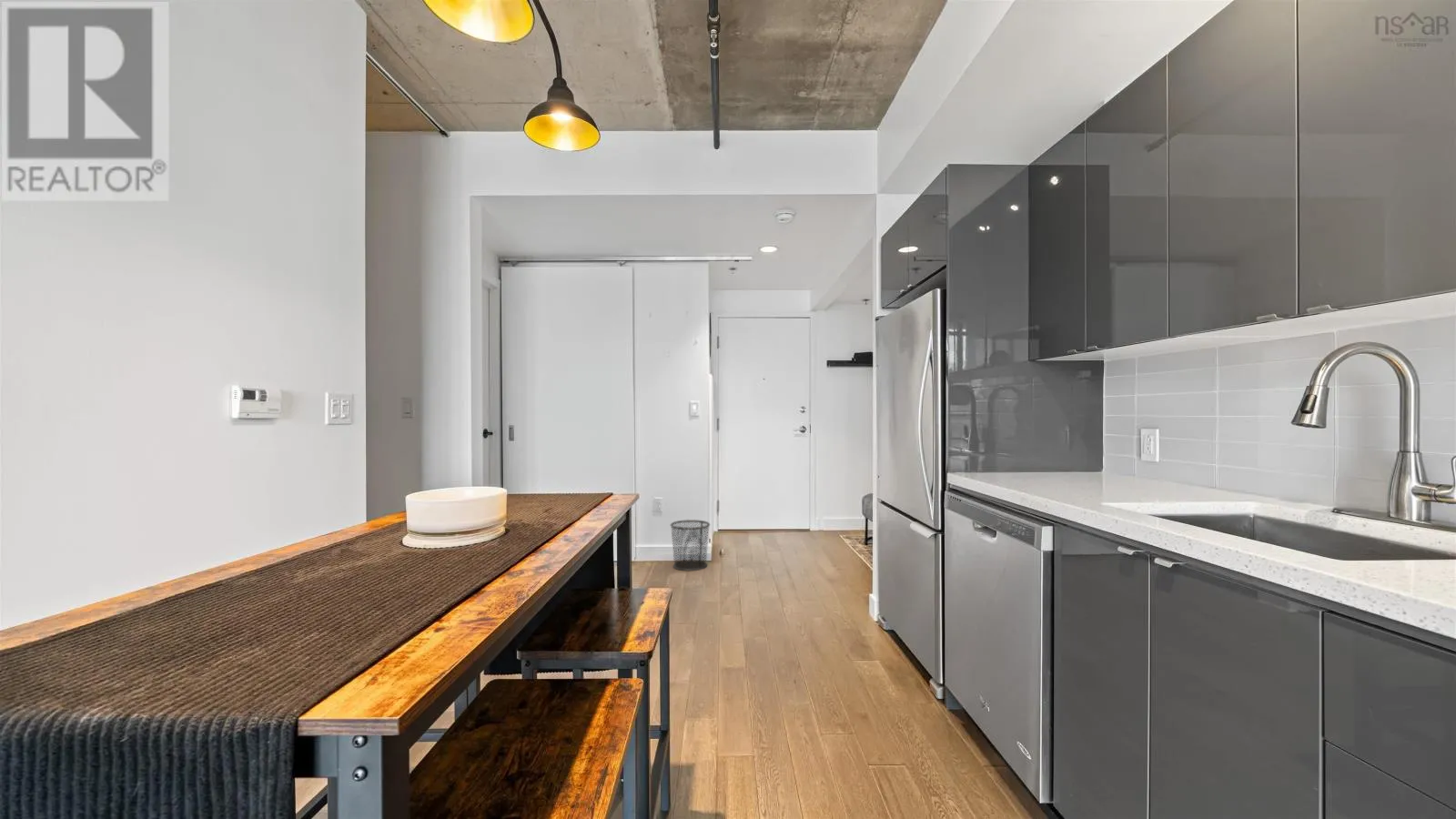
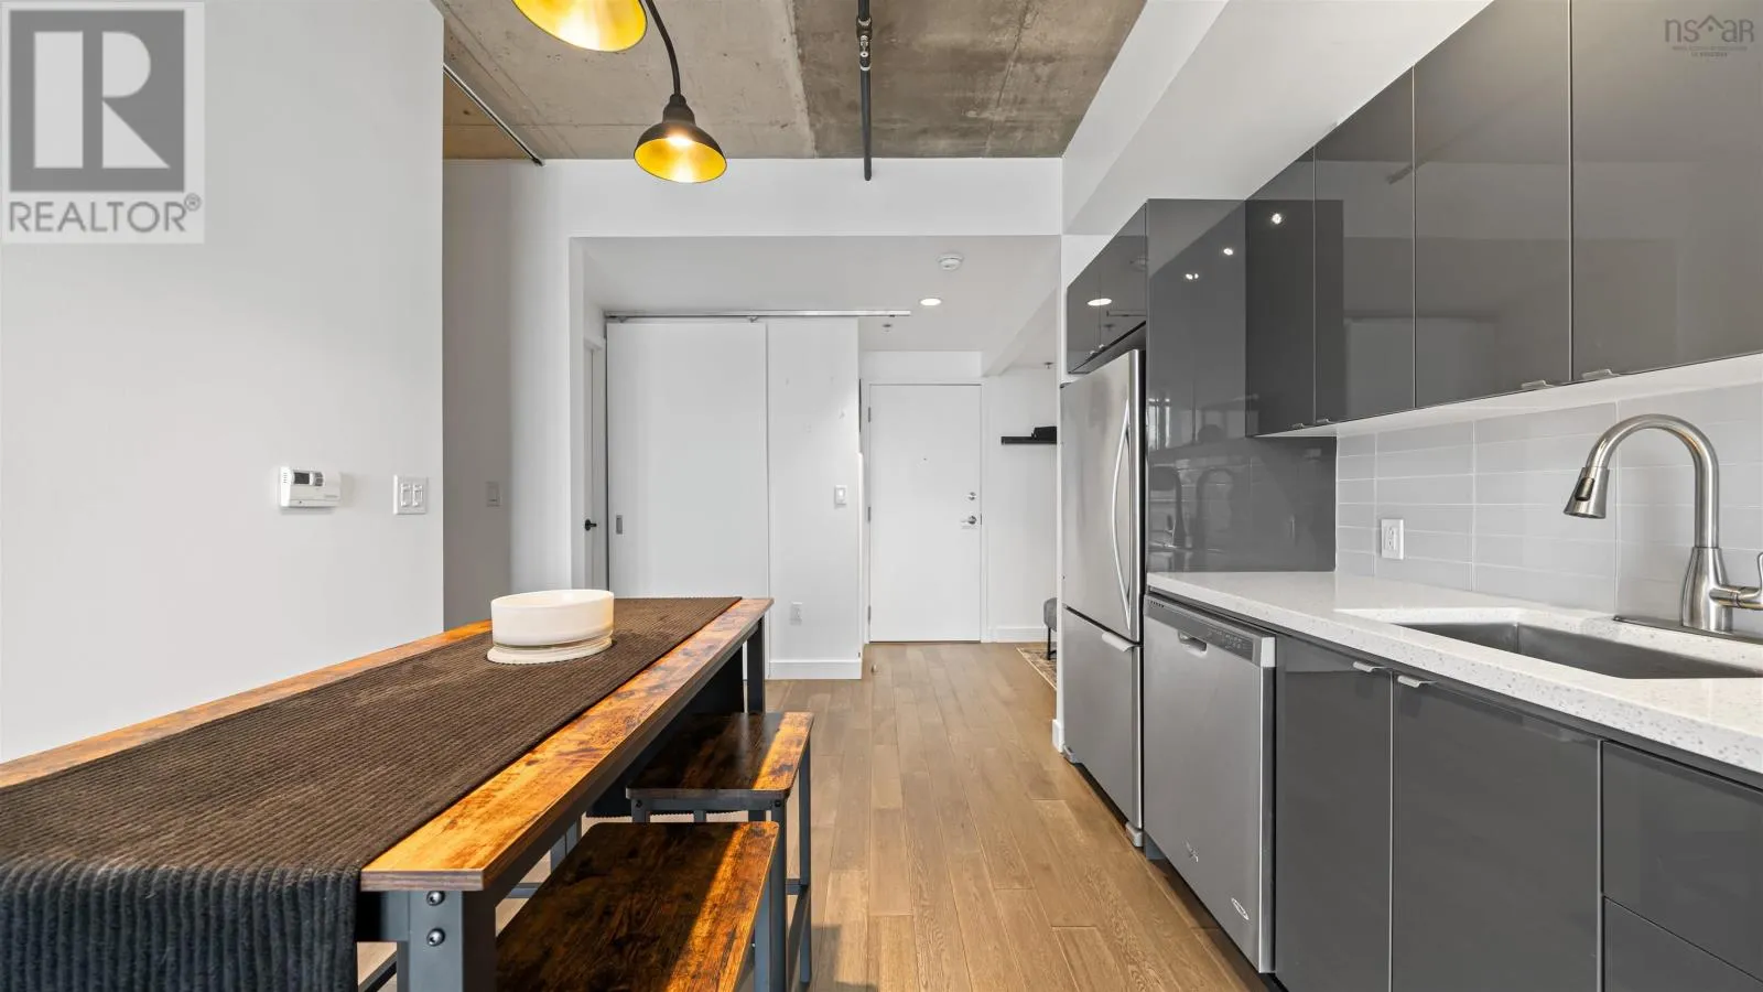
- waste bin [670,519,711,571]
